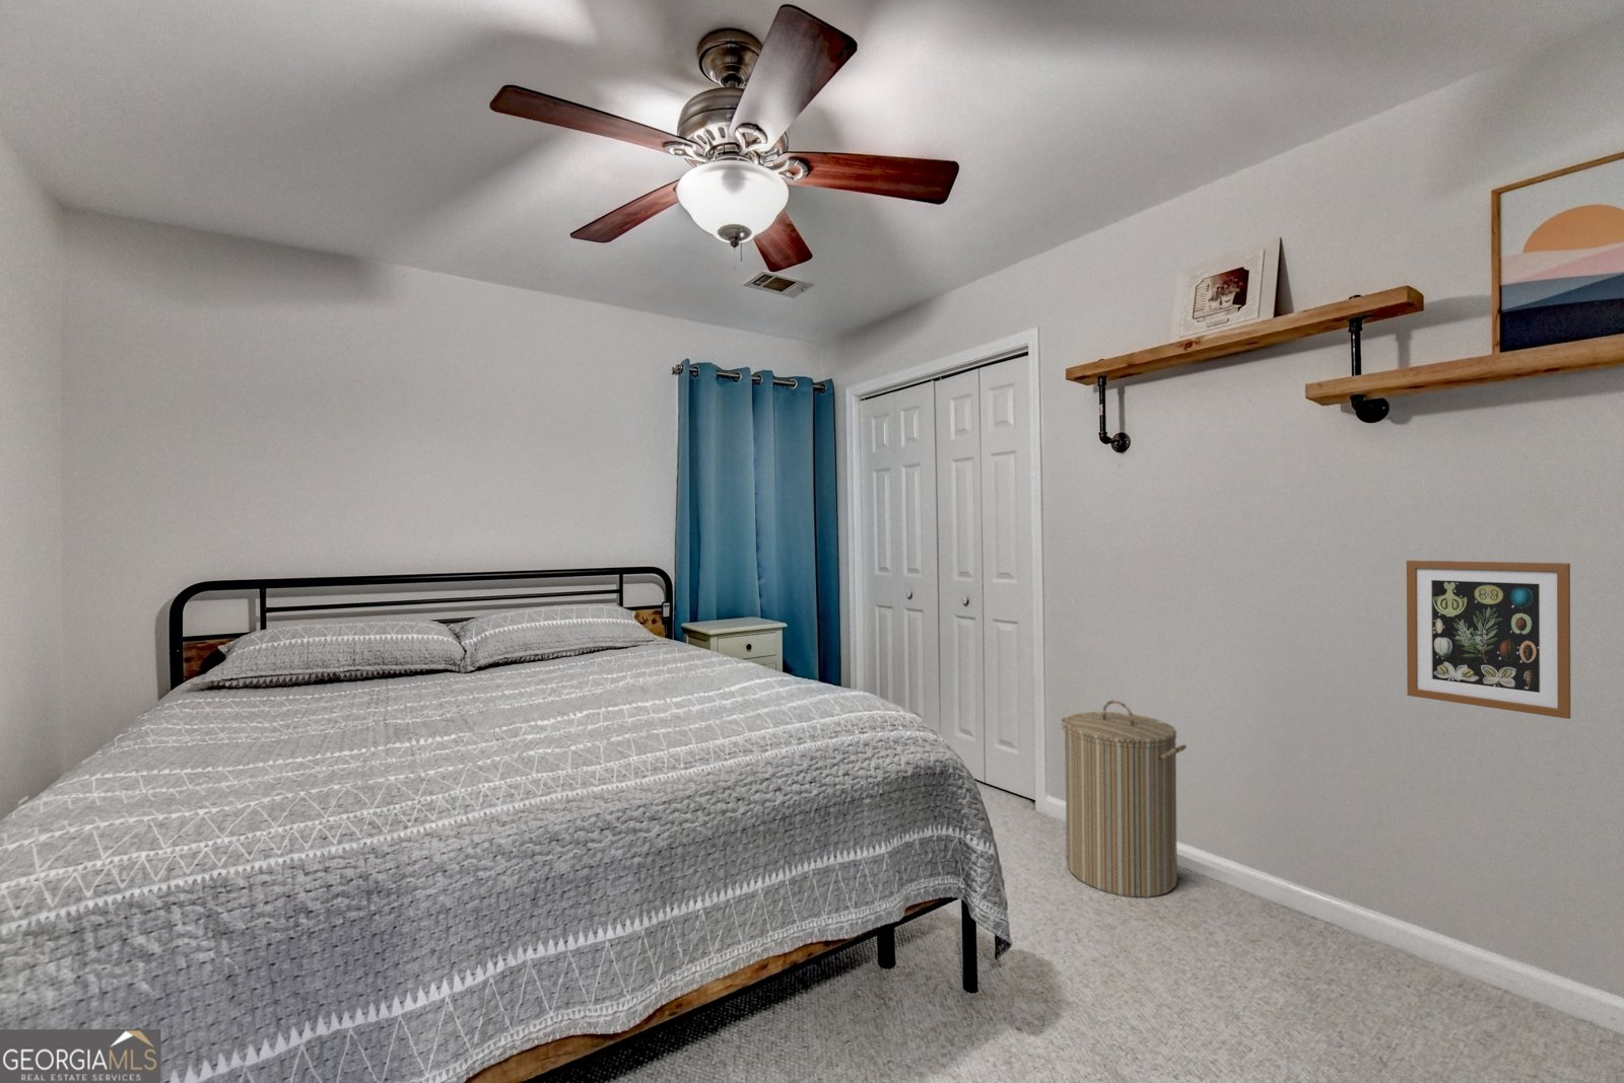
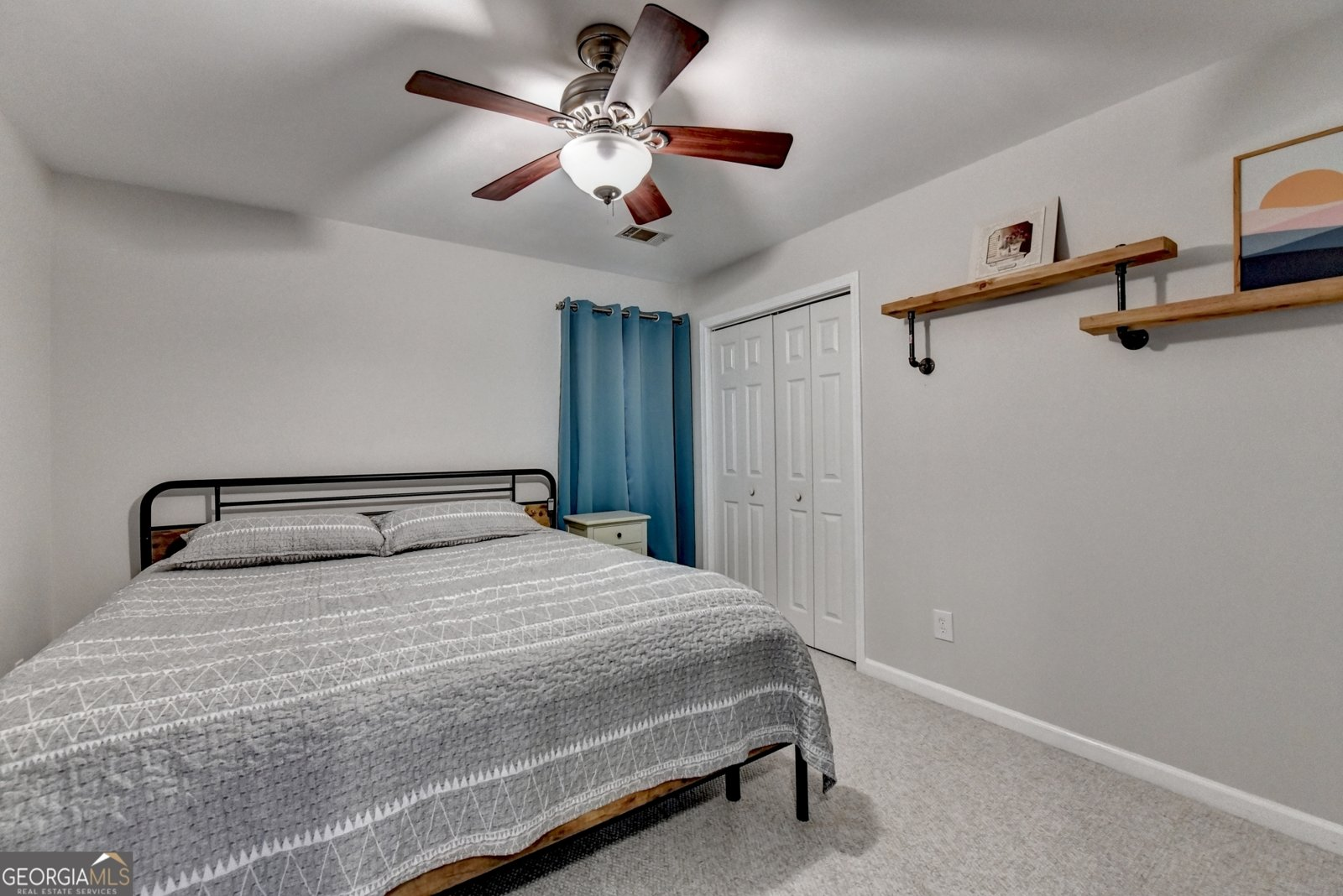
- wall art [1406,560,1572,720]
- laundry hamper [1059,700,1187,898]
